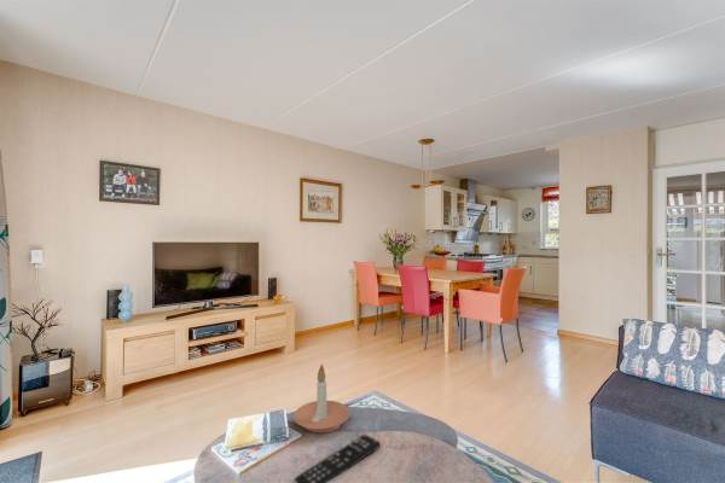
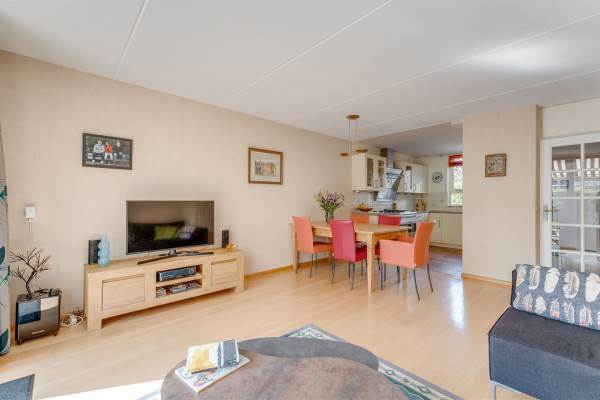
- candle holder [292,363,350,433]
- remote control [294,433,382,483]
